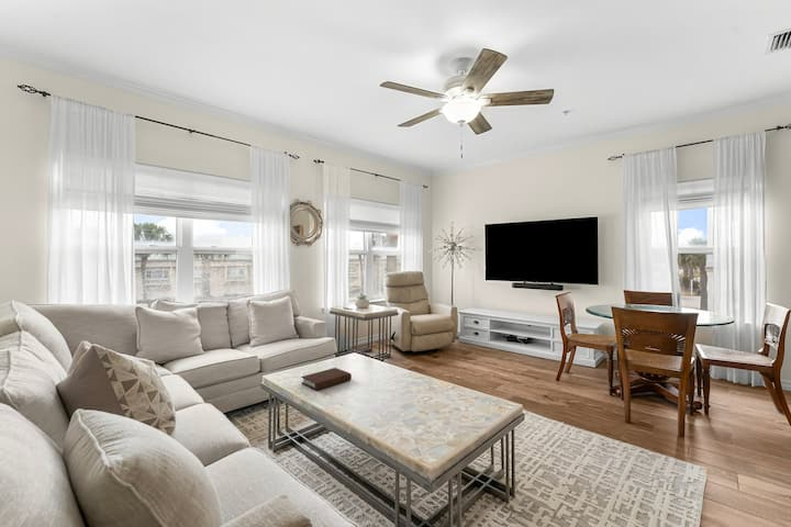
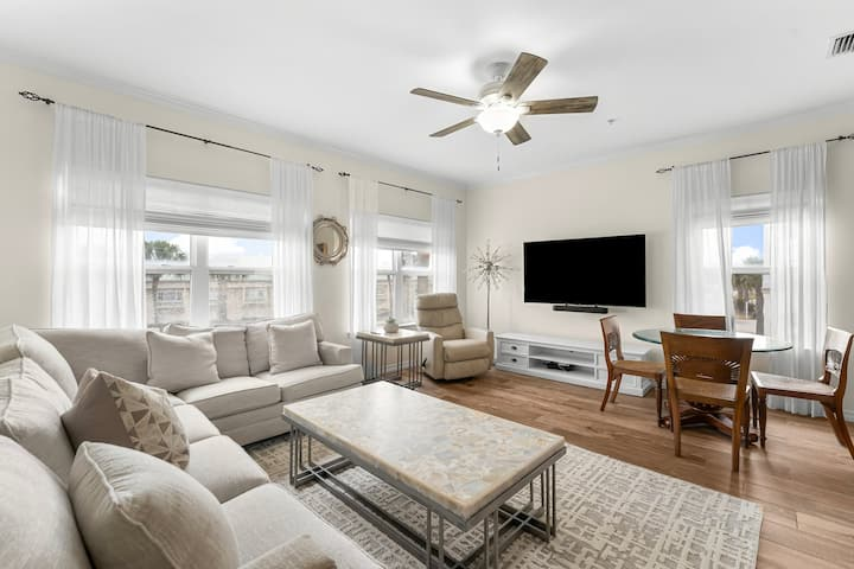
- book [301,367,353,391]
